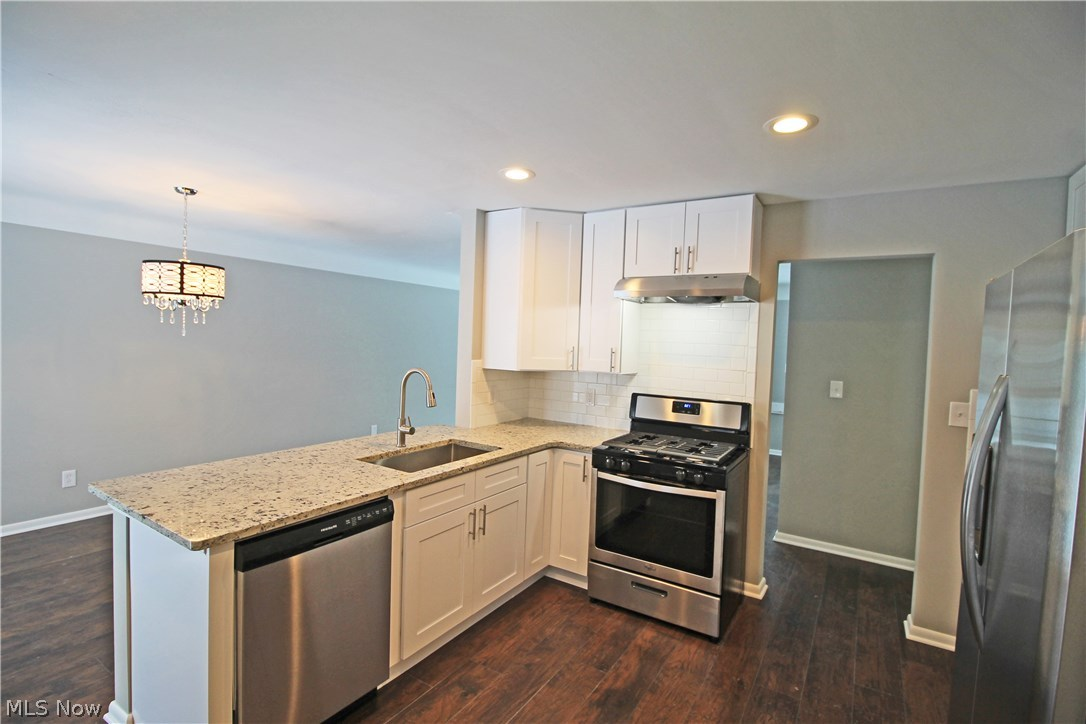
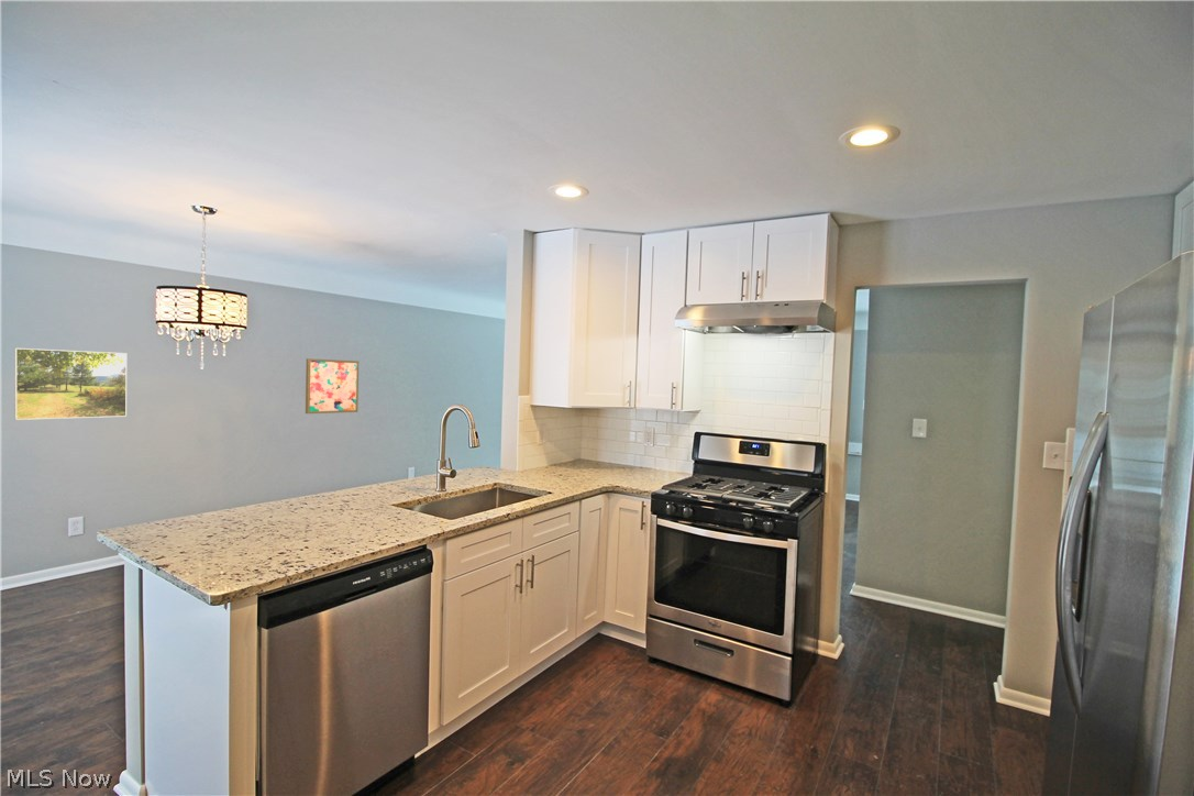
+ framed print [13,347,128,421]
+ wall art [305,357,360,414]
